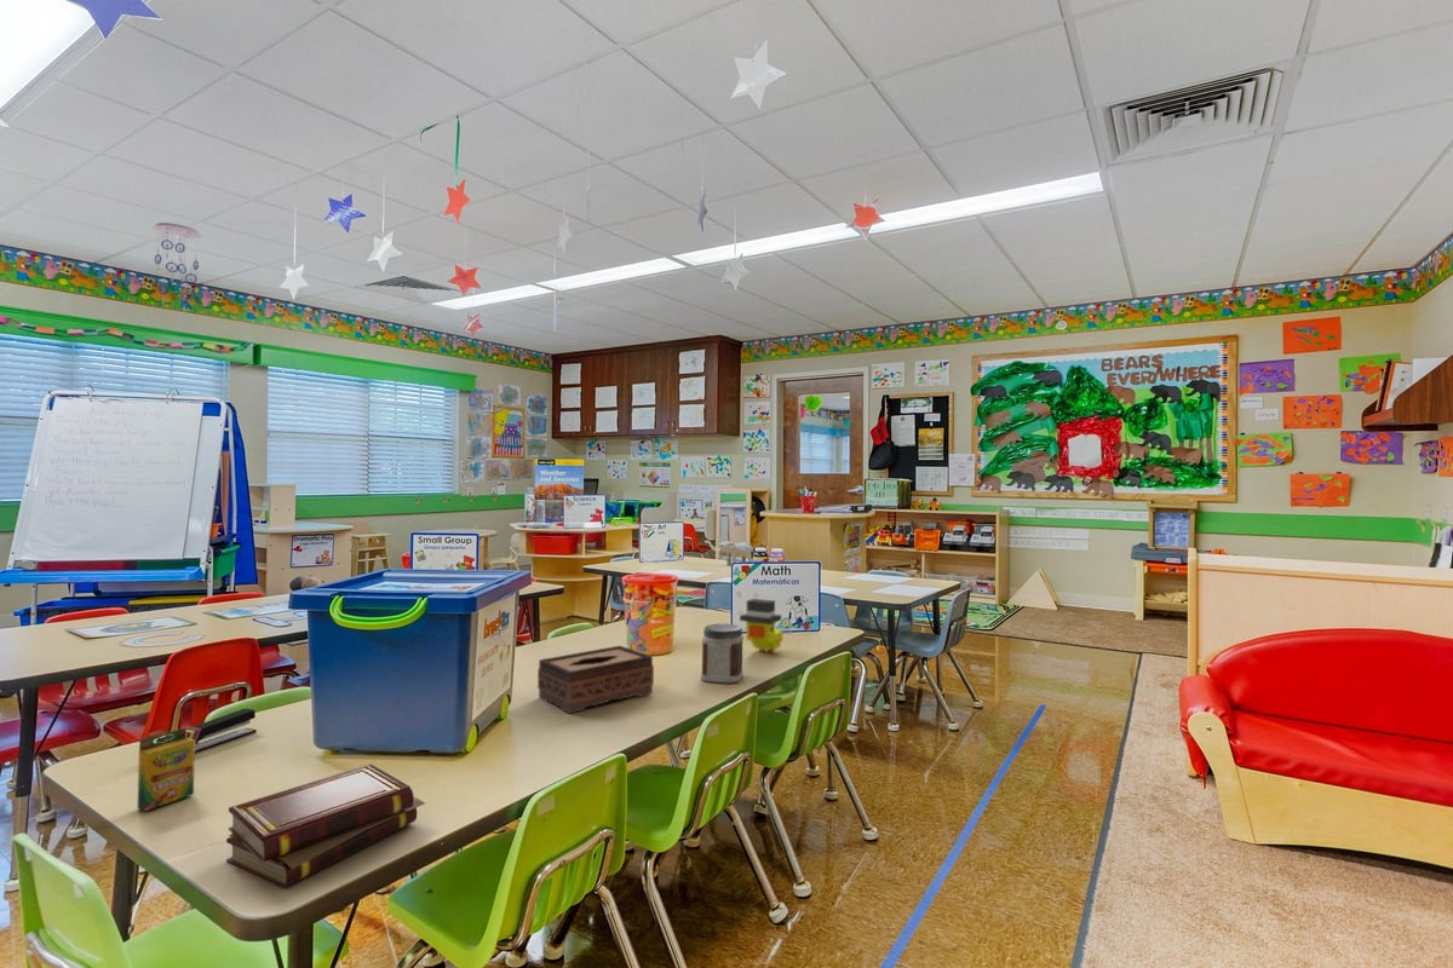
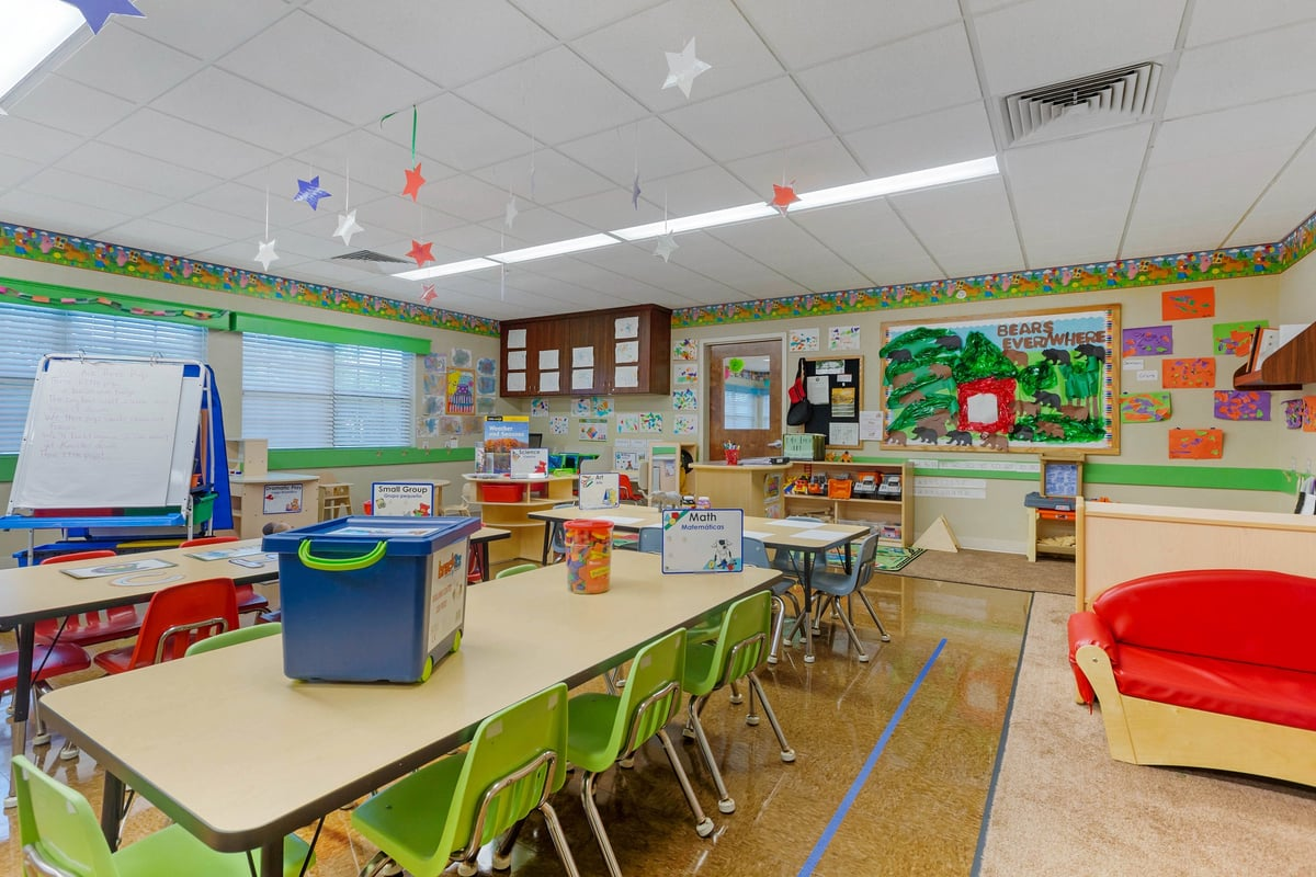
- ceiling mobile [151,221,202,313]
- book set [225,764,426,888]
- toy duck [739,598,783,655]
- stapler [155,708,258,755]
- jar [700,622,745,684]
- tissue box [536,645,655,714]
- crayon box [137,726,196,812]
